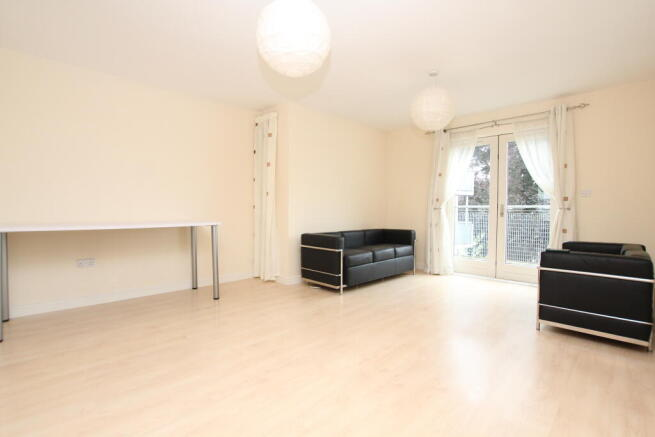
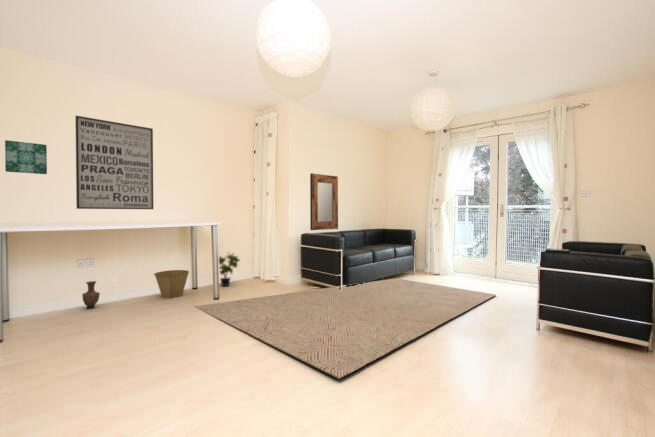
+ basket [153,269,190,299]
+ home mirror [309,172,339,231]
+ wall art [4,139,48,175]
+ rug [193,277,496,380]
+ wall art [74,115,154,210]
+ vase [81,280,101,309]
+ potted plant [218,251,241,287]
